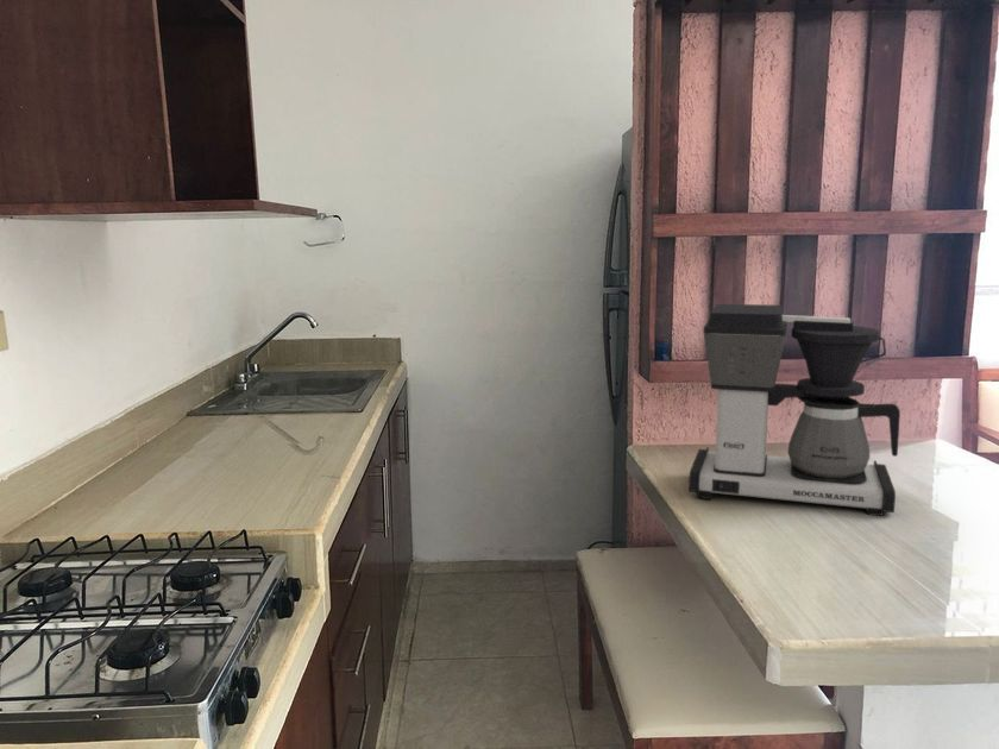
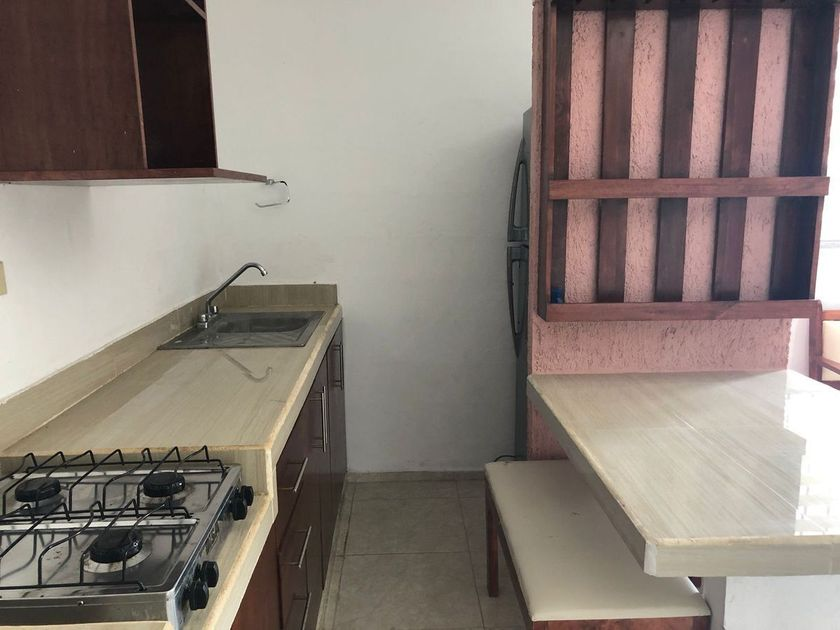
- coffee maker [687,303,901,517]
